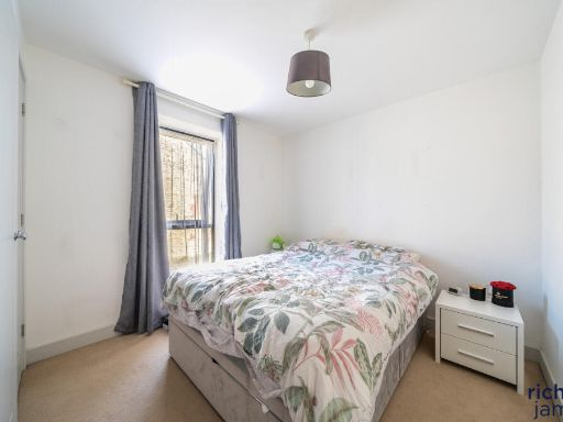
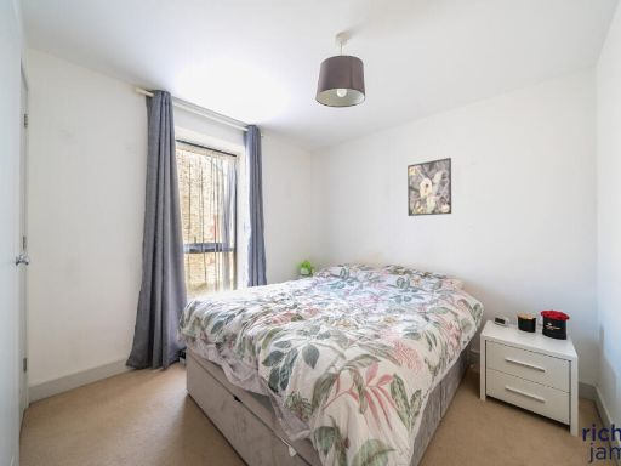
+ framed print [406,157,452,217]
